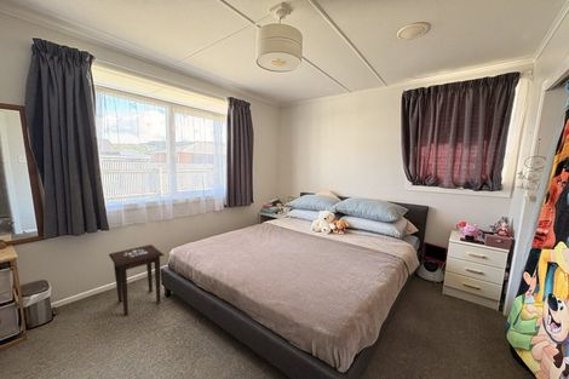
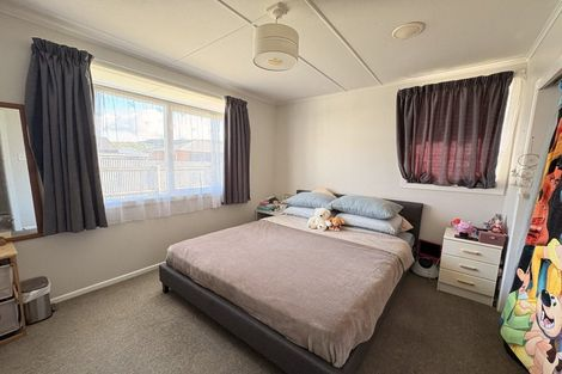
- side table [108,243,166,317]
